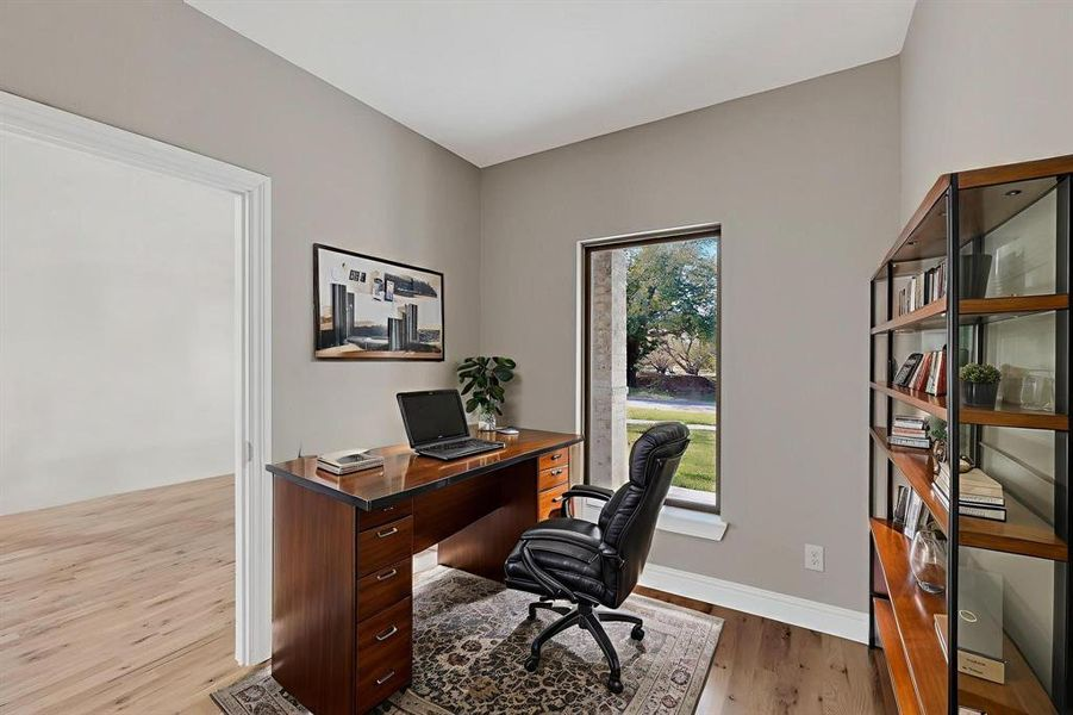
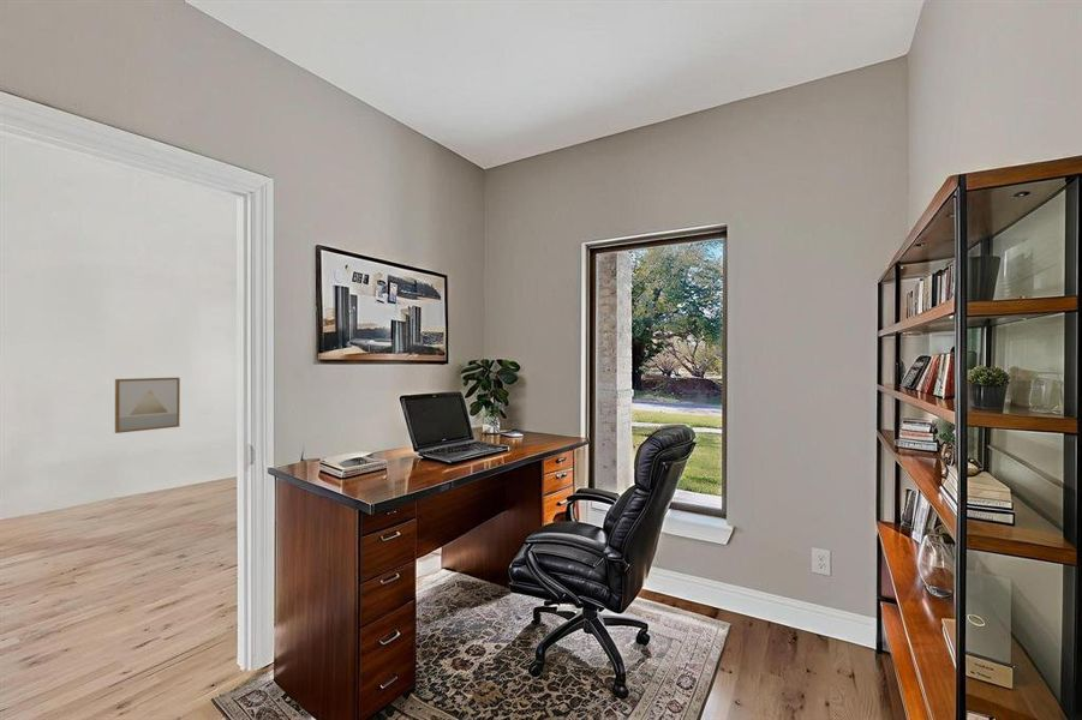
+ wall art [114,377,181,434]
